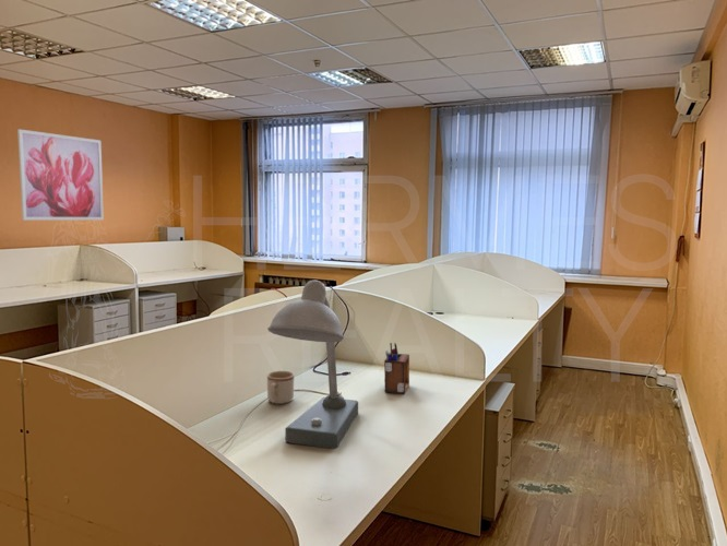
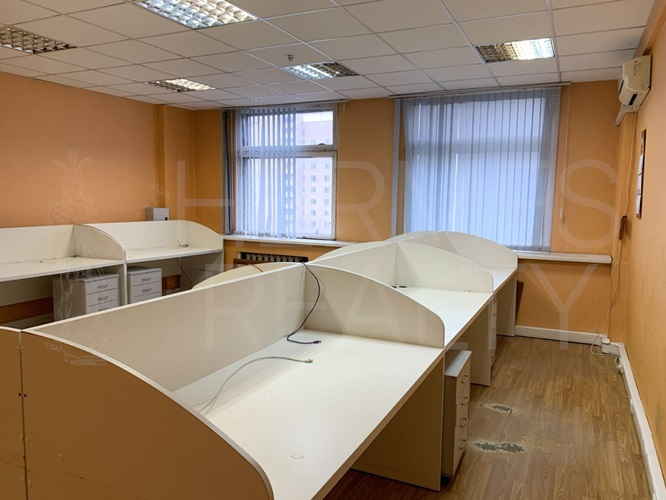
- wall art [16,128,105,222]
- mug [266,370,295,405]
- desk lamp [266,280,359,449]
- desk organizer [383,342,410,394]
